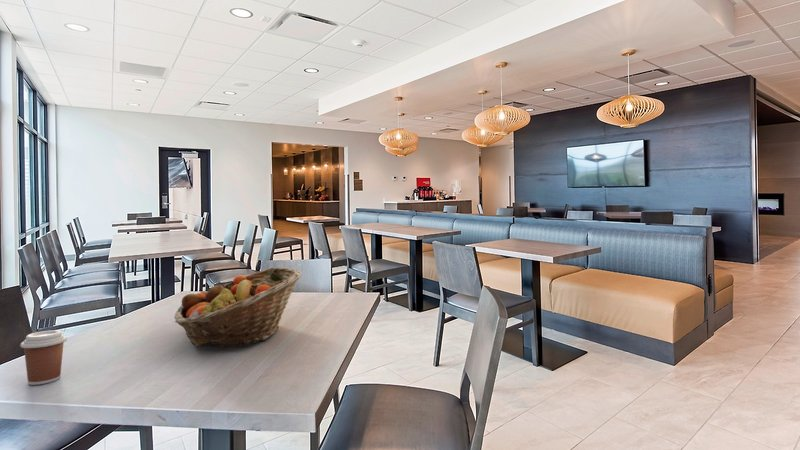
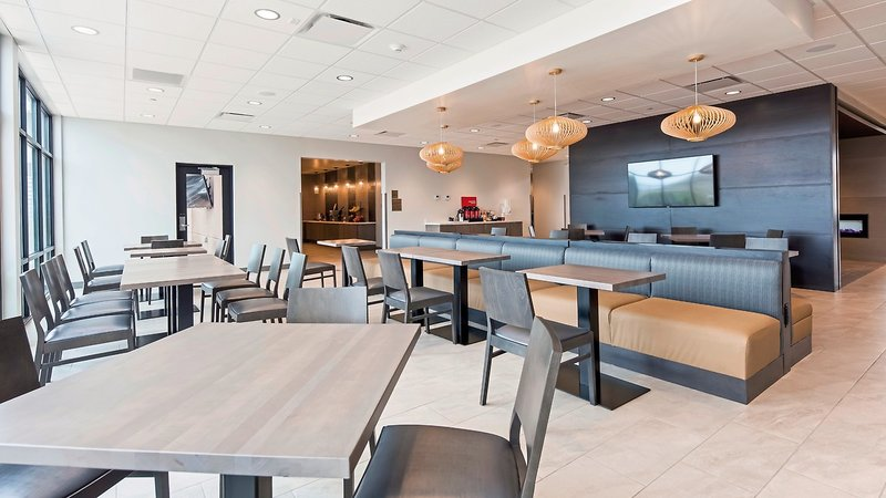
- coffee cup [19,329,68,386]
- fruit basket [173,267,302,348]
